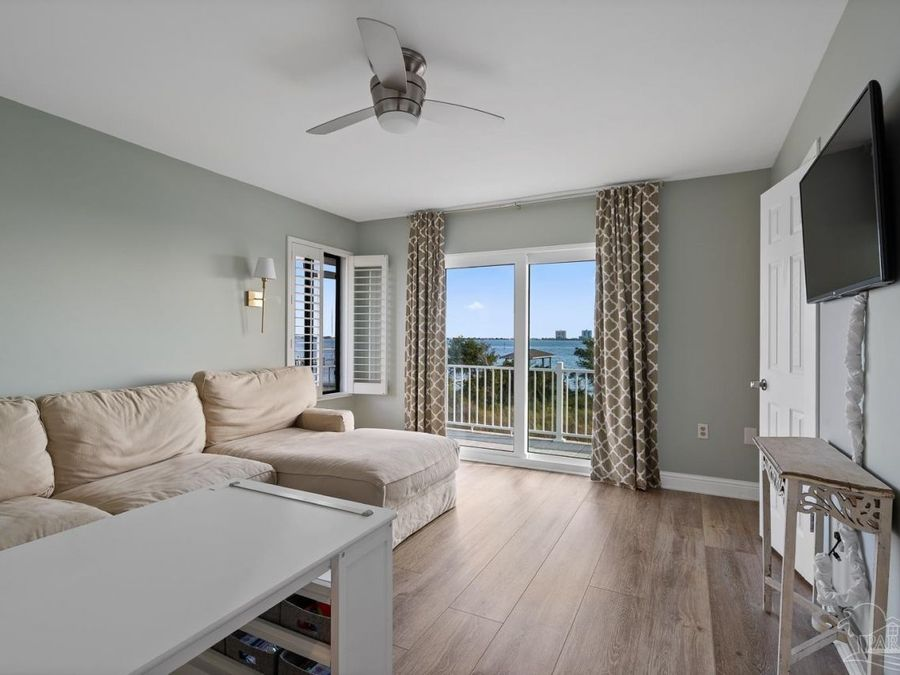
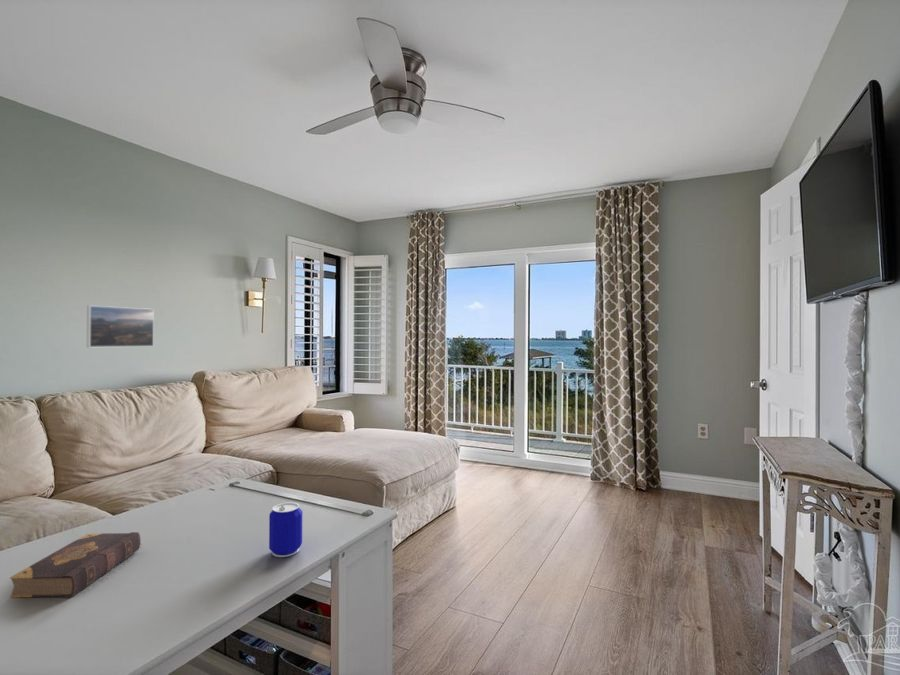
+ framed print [86,304,155,348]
+ book [9,531,142,599]
+ beer can [268,502,303,558]
